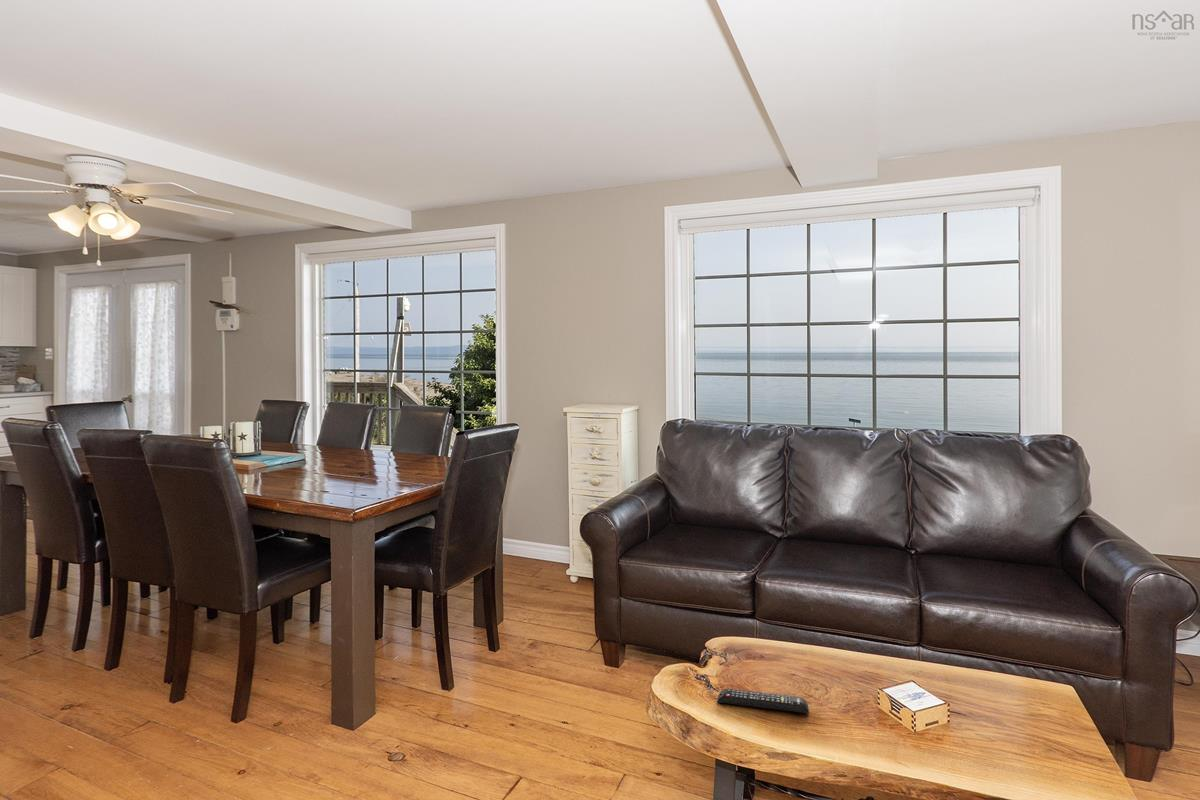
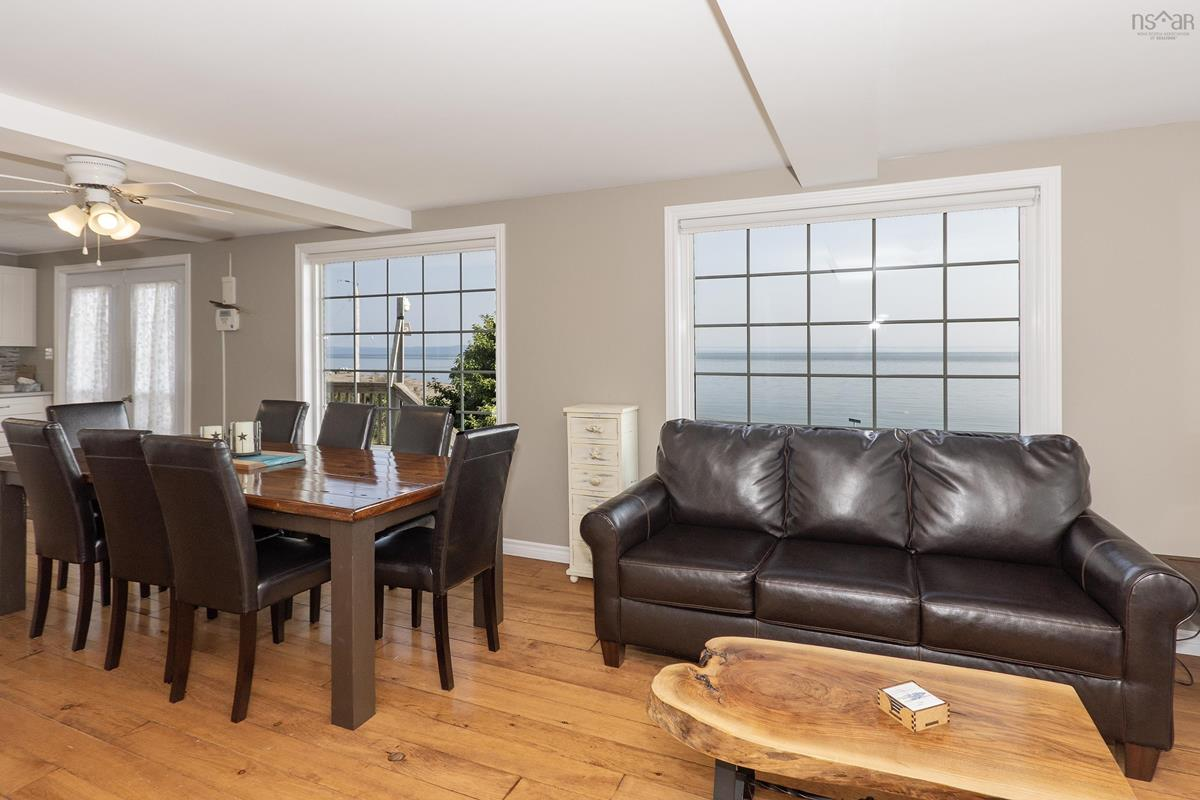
- remote control [716,688,810,714]
